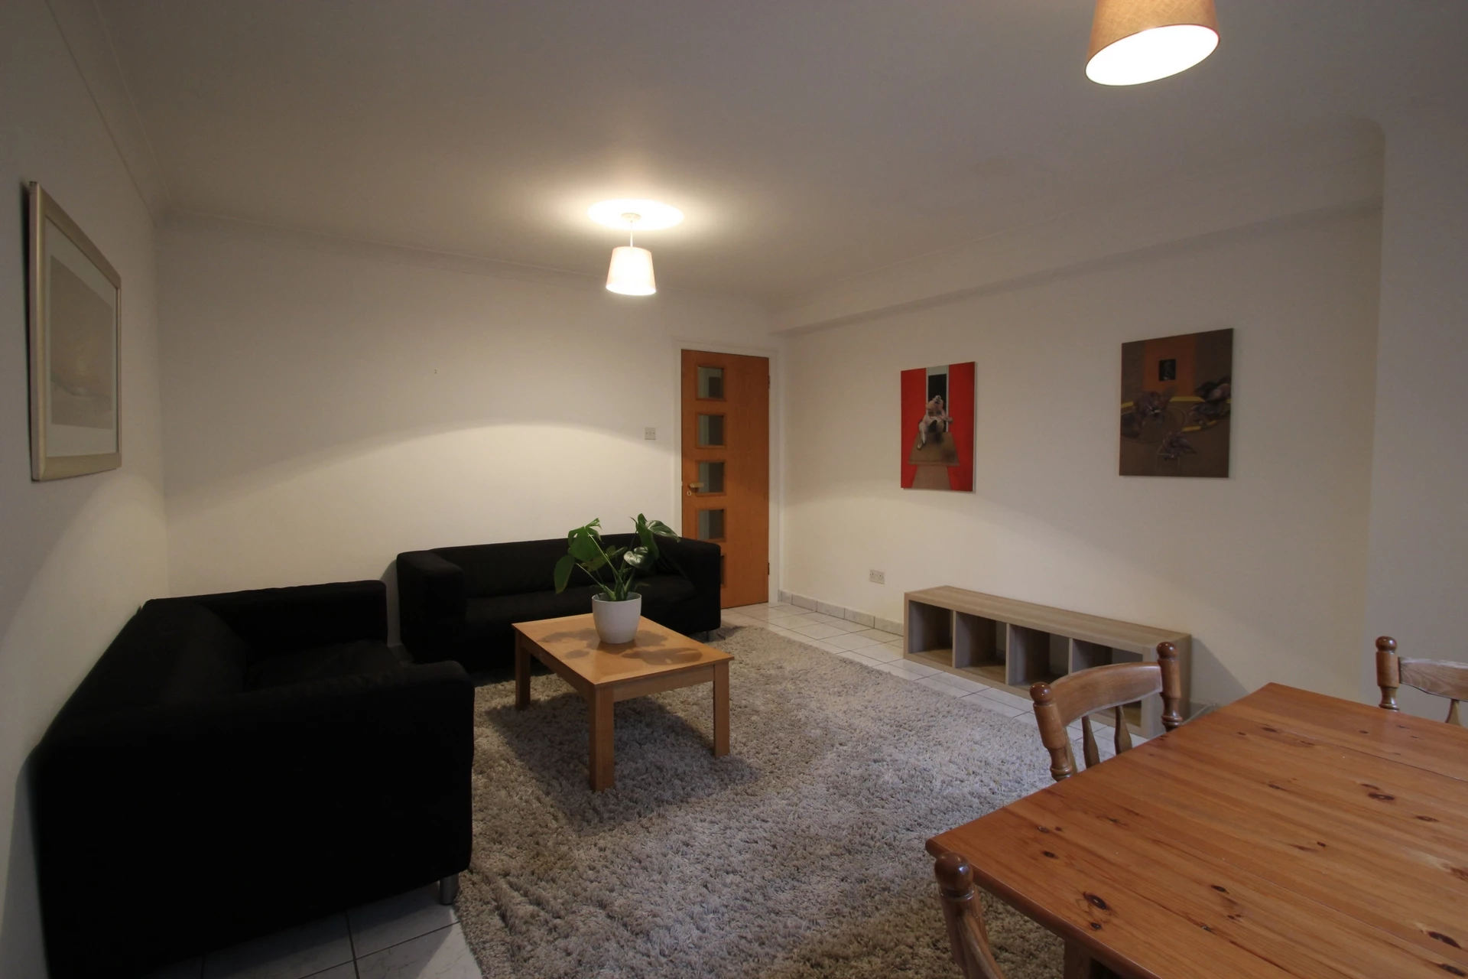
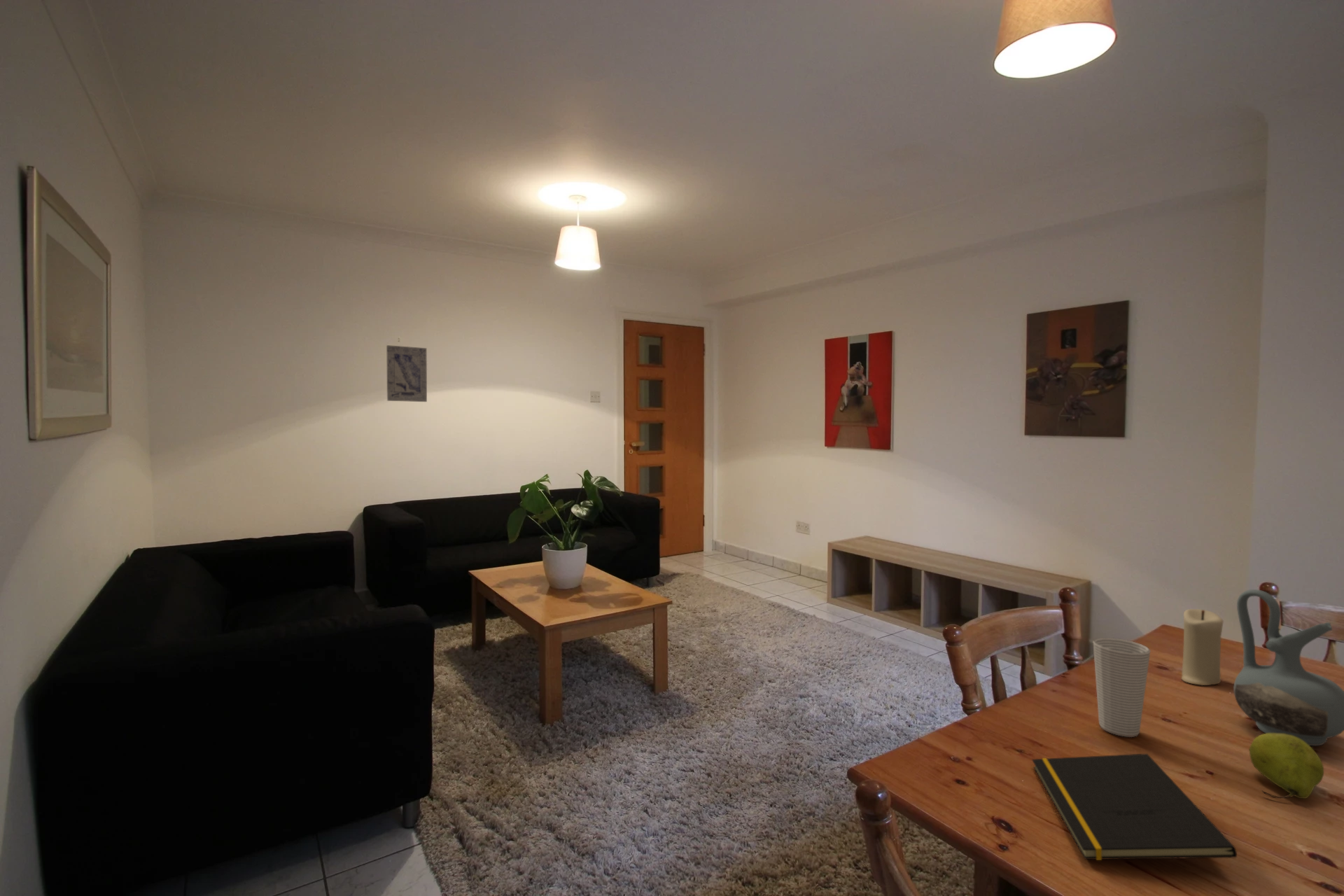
+ cup [1092,637,1152,738]
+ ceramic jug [1233,589,1344,746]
+ wall art [386,344,428,402]
+ notepad [1031,752,1238,861]
+ fruit [1249,733,1324,799]
+ candle [1181,608,1224,686]
